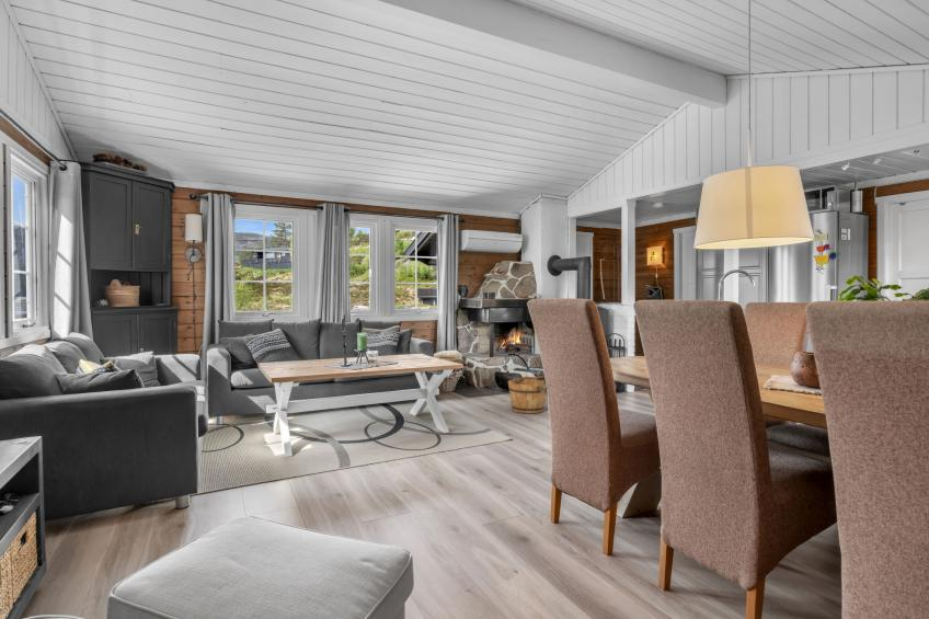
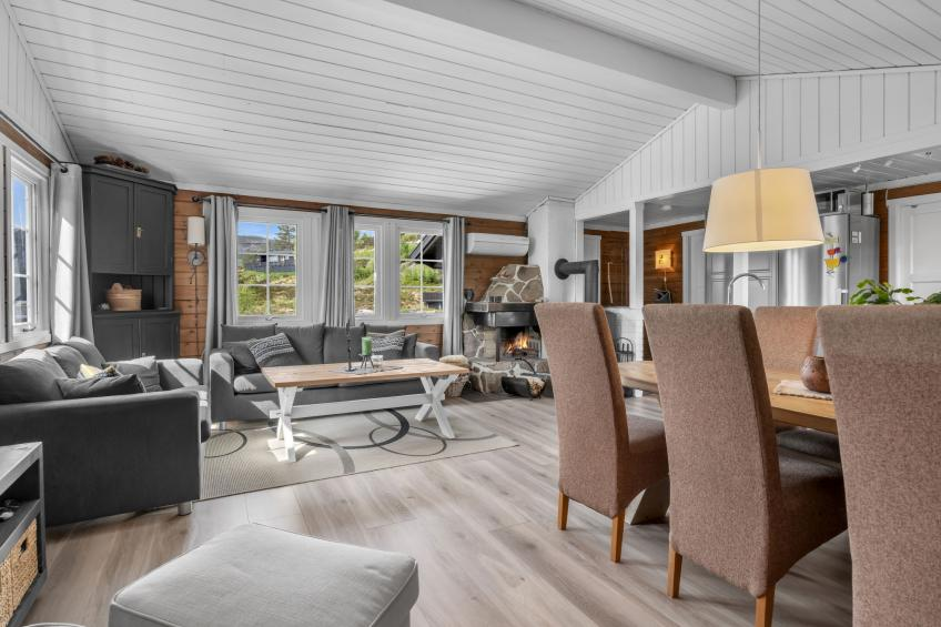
- bucket [507,375,548,414]
